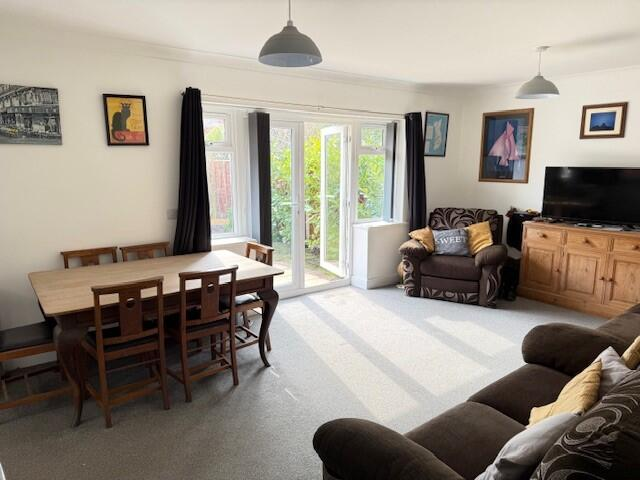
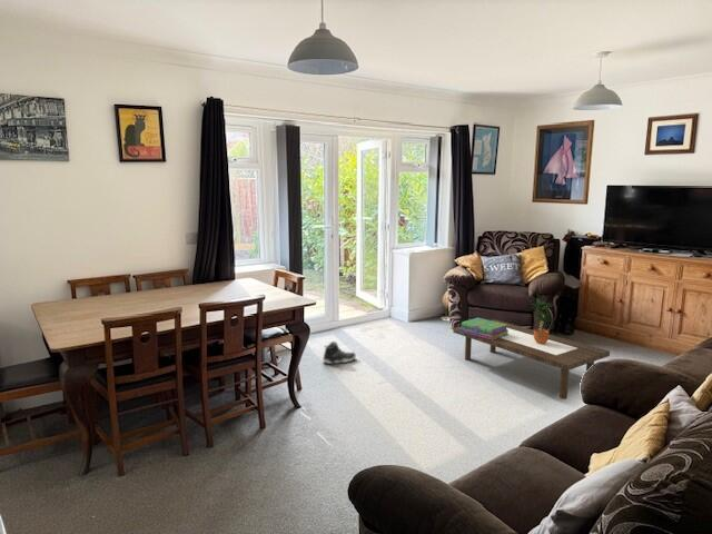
+ sneaker [322,340,357,365]
+ potted plant [528,293,555,344]
+ coffee table [452,318,611,400]
+ stack of books [459,317,508,340]
